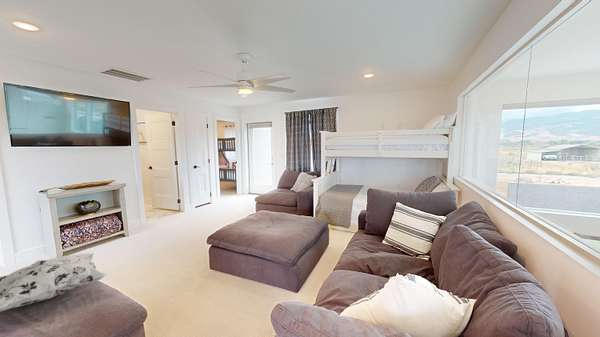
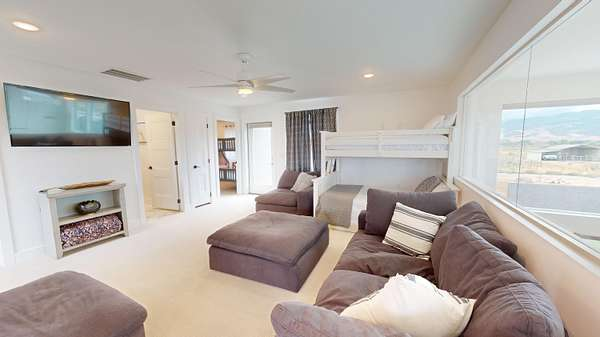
- decorative pillow [0,252,107,312]
